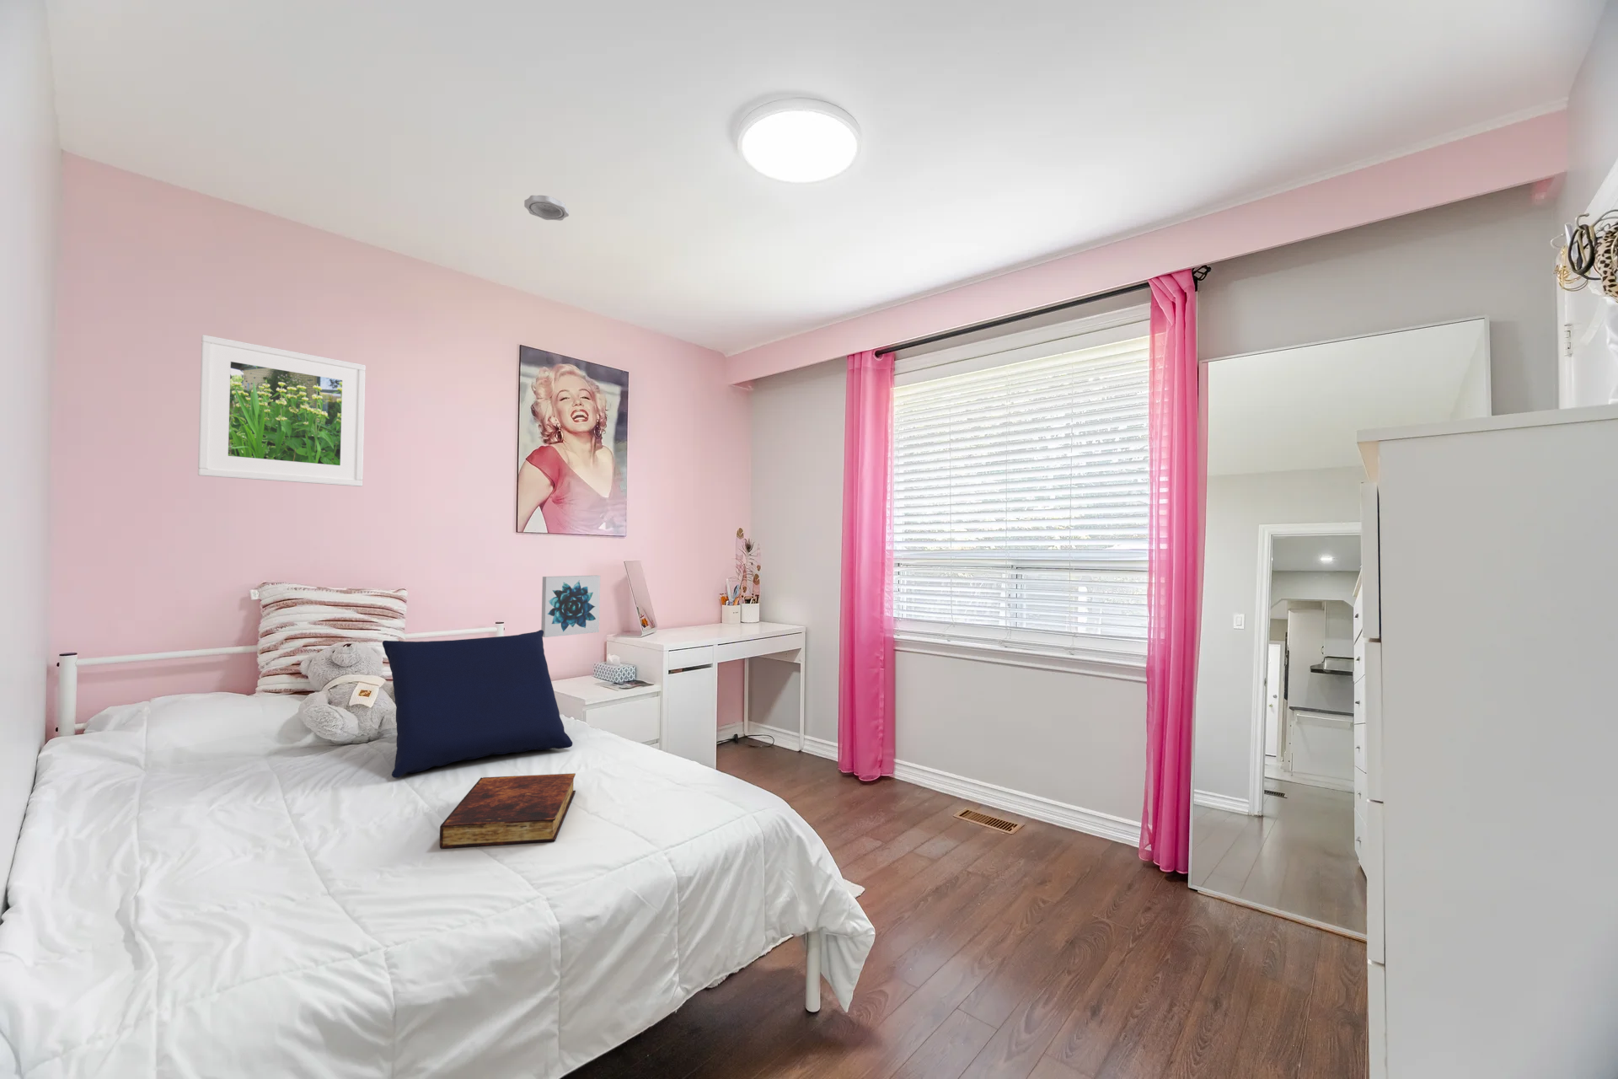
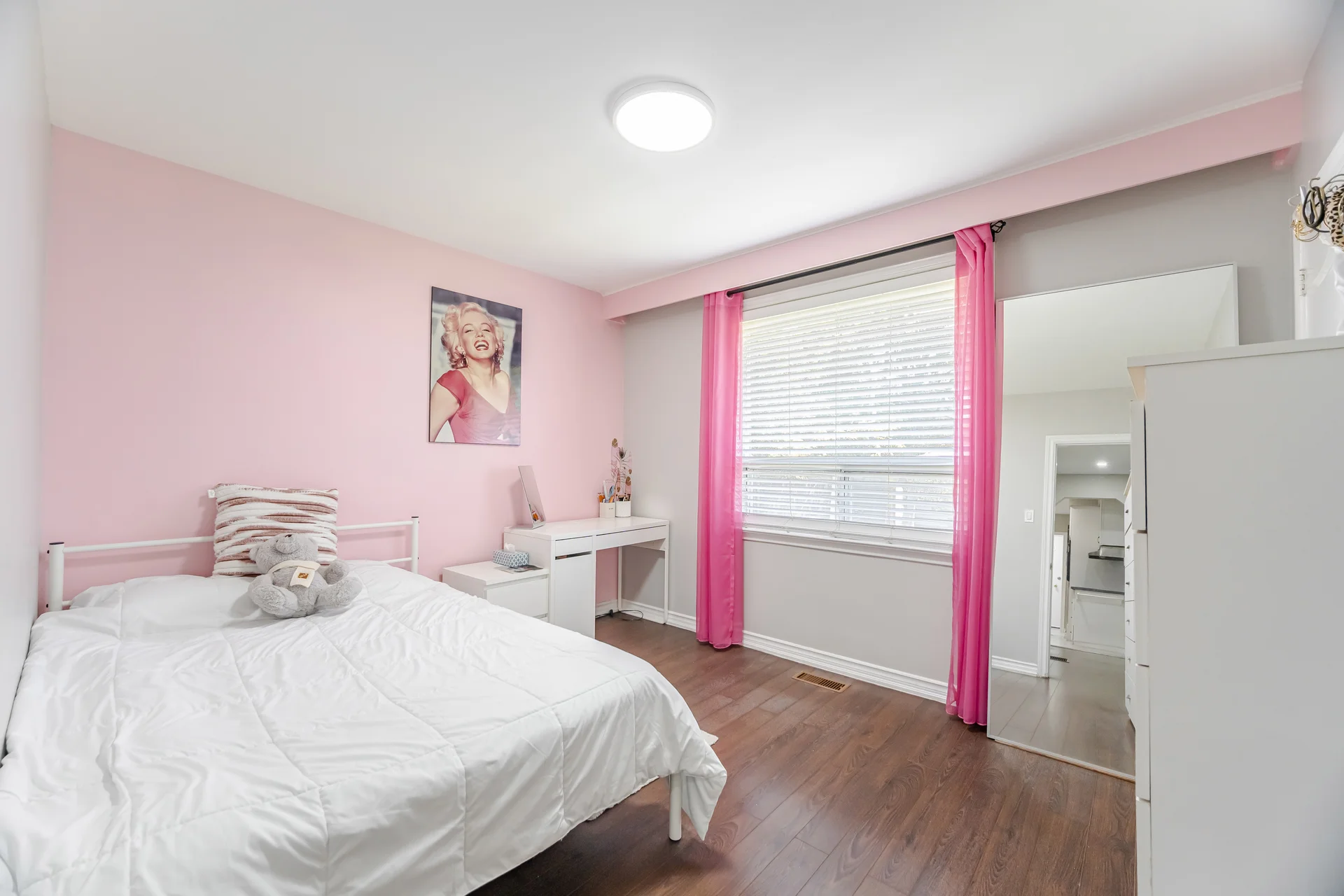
- smoke detector [524,195,569,222]
- wall art [541,574,601,638]
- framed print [197,334,366,488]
- cushion [382,629,573,779]
- book [439,772,577,849]
